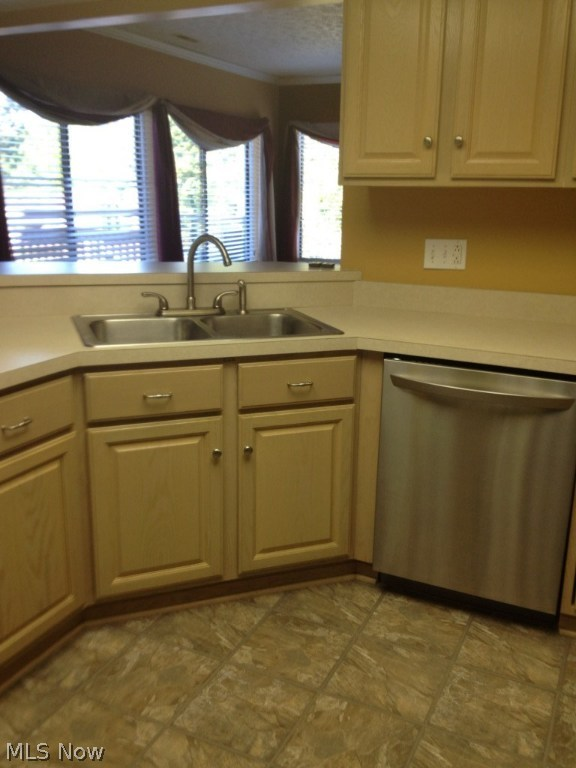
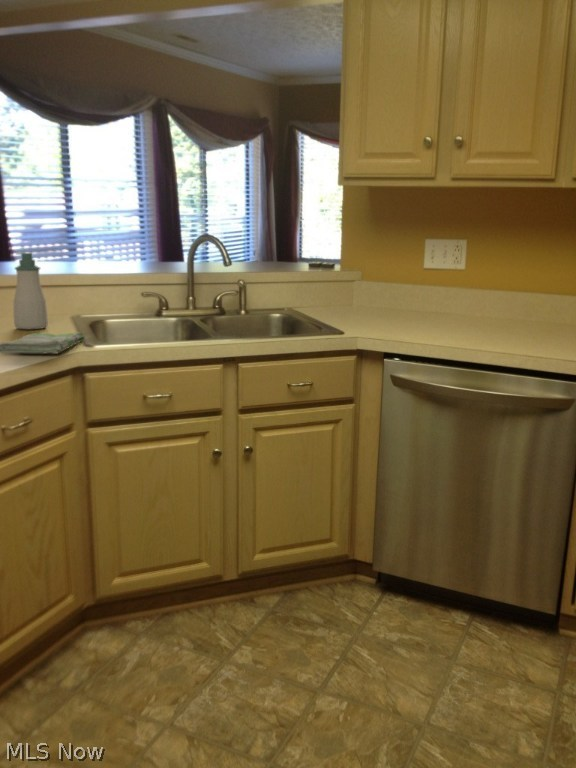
+ dish towel [0,331,85,355]
+ soap bottle [13,252,49,330]
